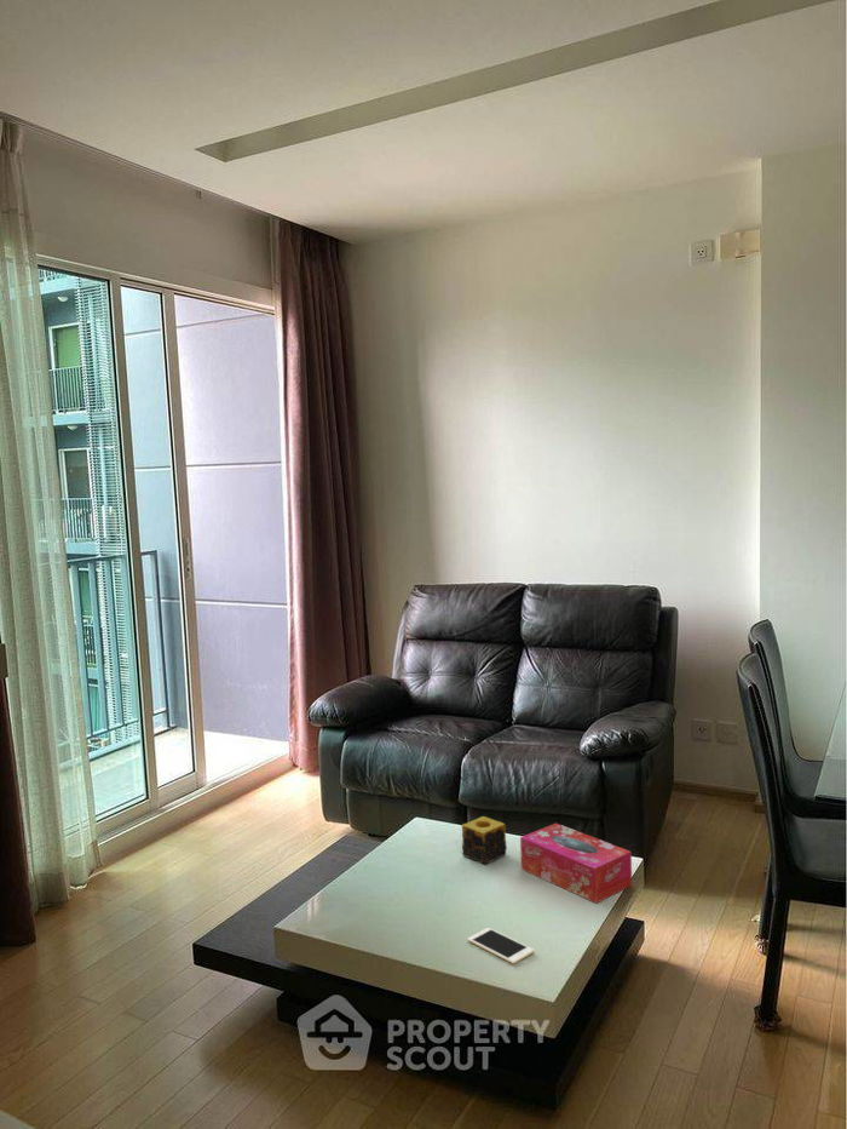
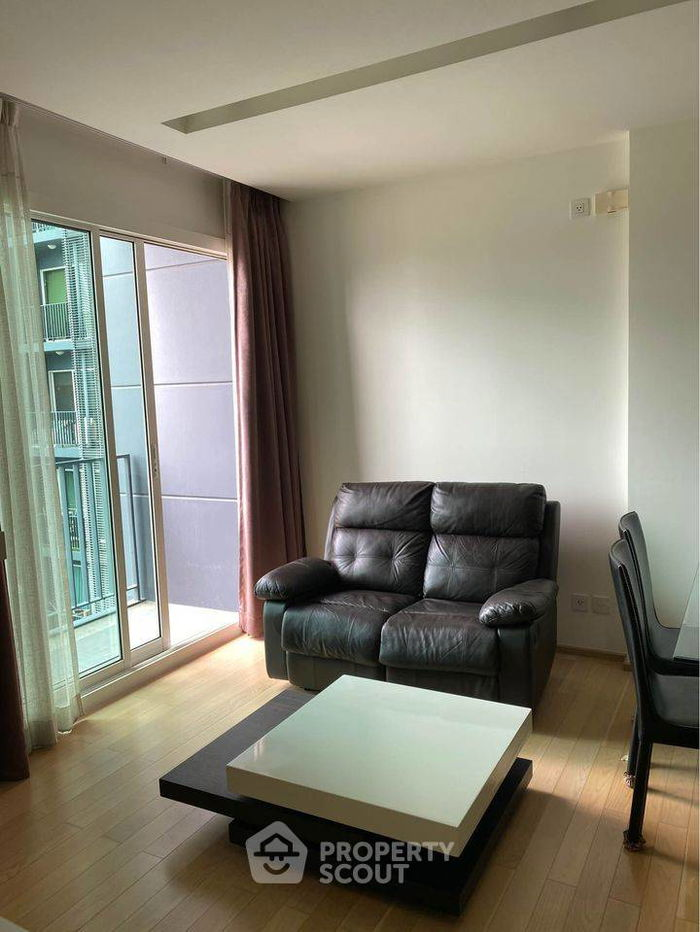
- cell phone [467,927,535,965]
- candle [461,815,508,865]
- tissue box [519,821,633,905]
